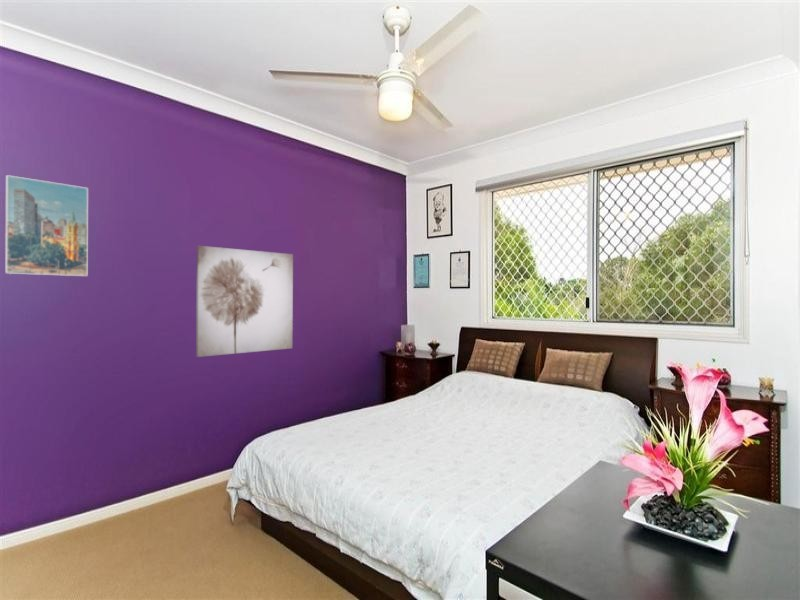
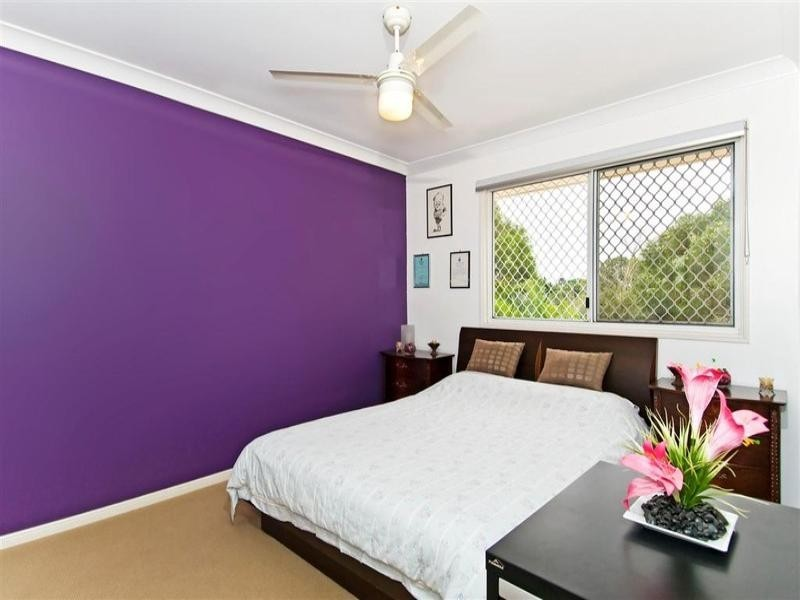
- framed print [4,174,89,277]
- wall art [195,245,294,358]
